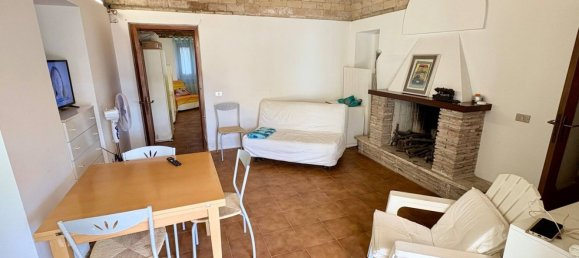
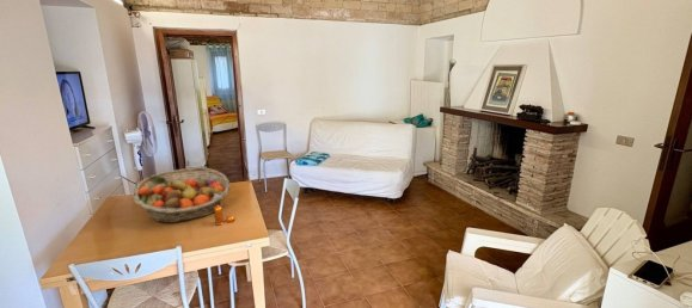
+ fruit basket [131,167,232,224]
+ pepper shaker [213,204,235,226]
